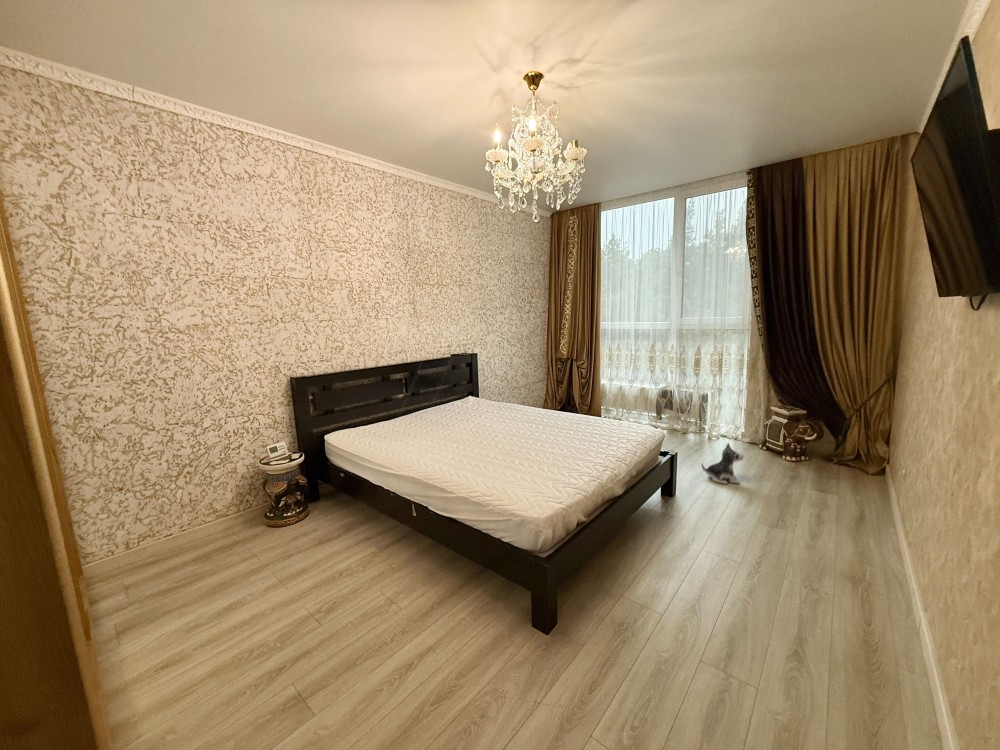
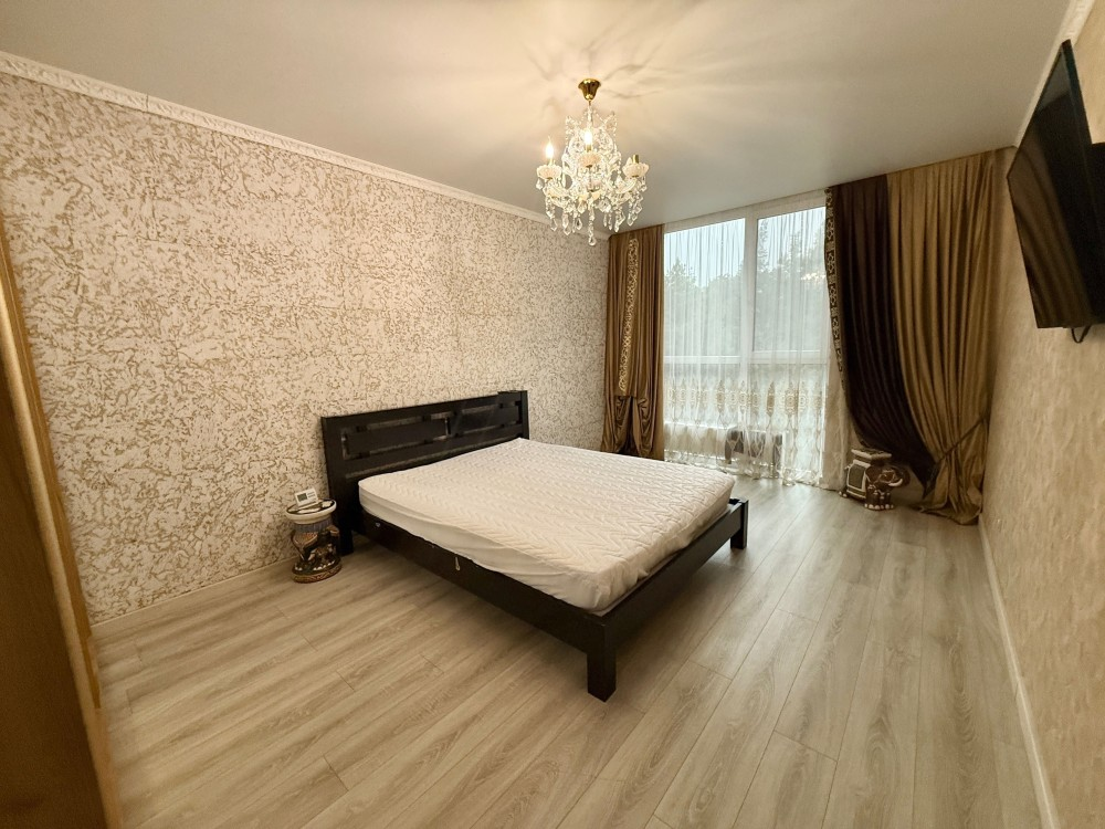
- plush toy [701,442,745,485]
